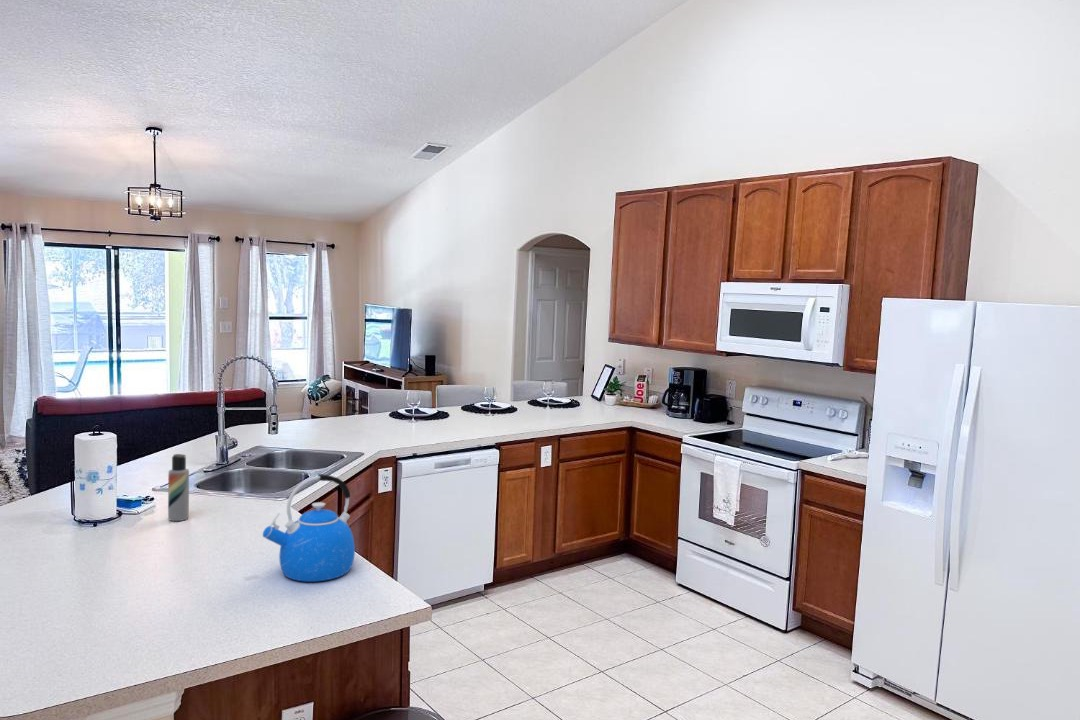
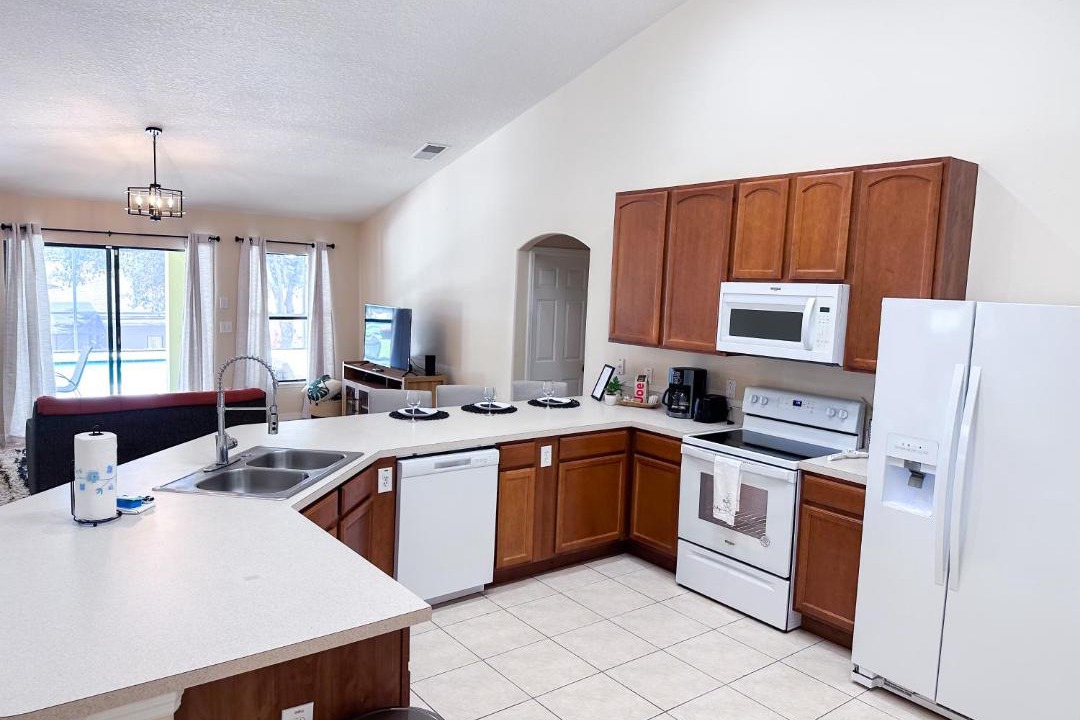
- kettle [262,473,356,583]
- lotion bottle [167,453,190,522]
